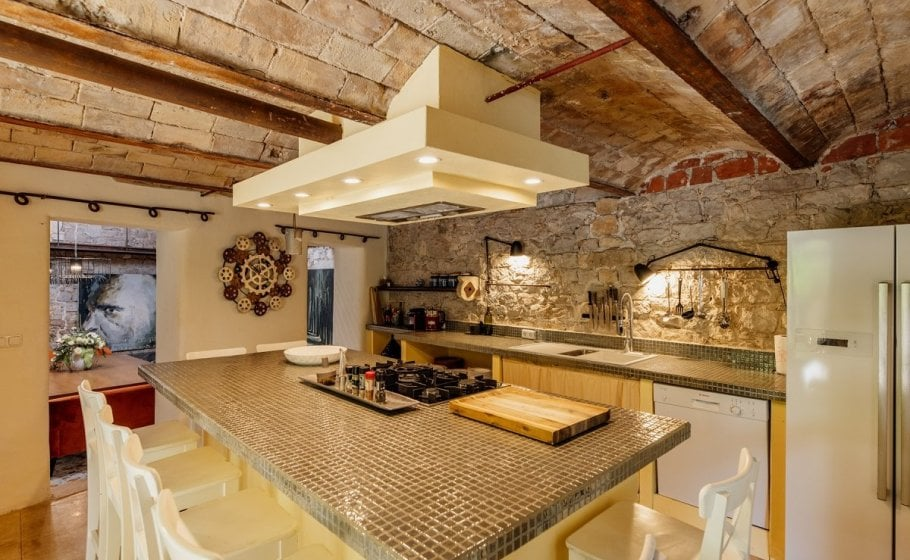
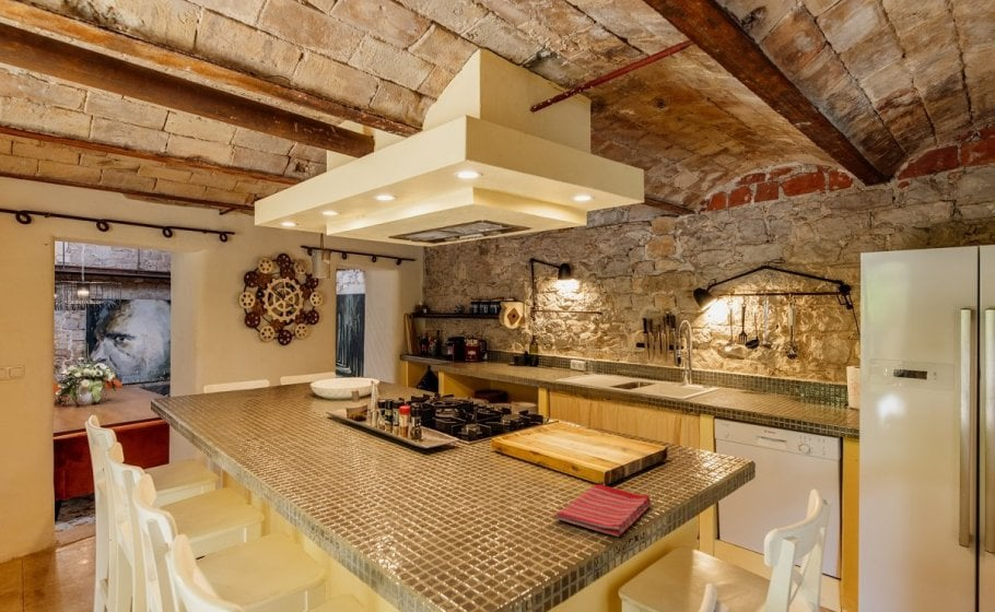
+ dish towel [554,484,652,538]
